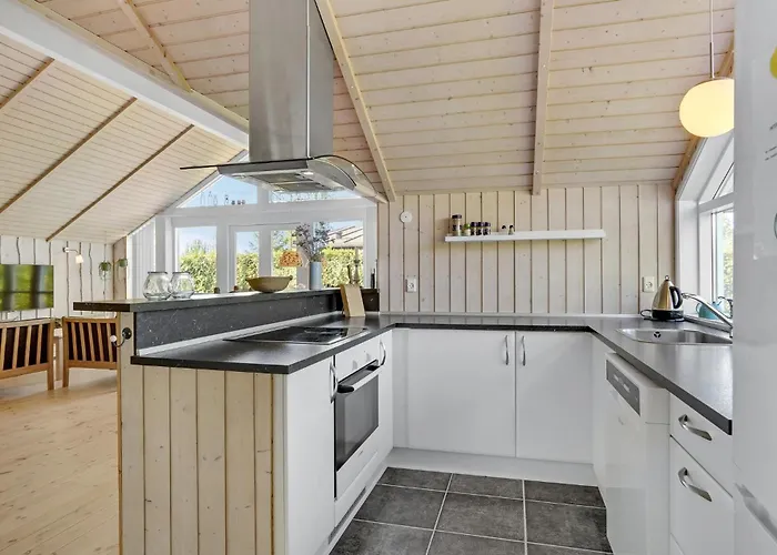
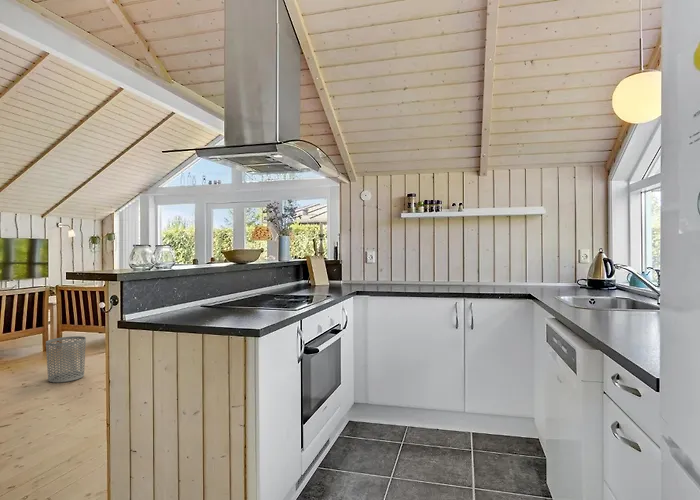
+ waste bin [45,335,87,384]
